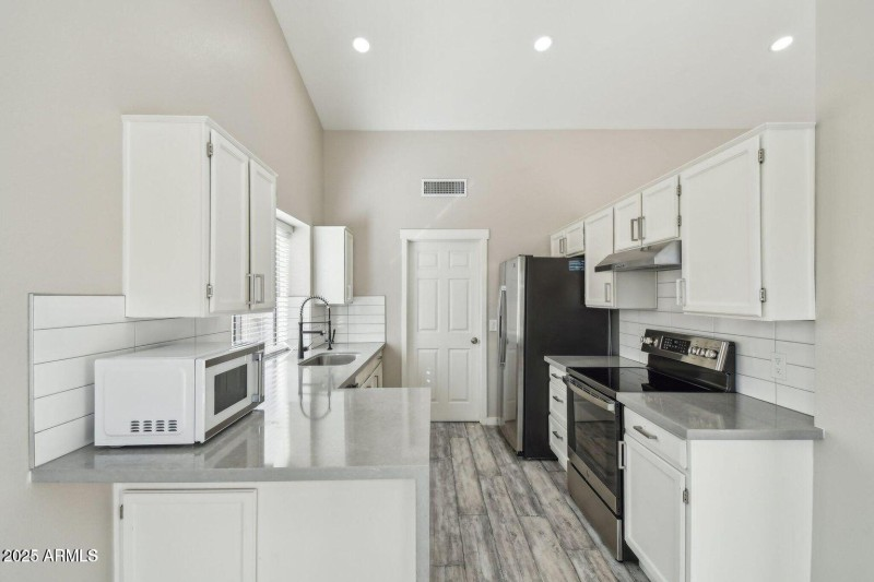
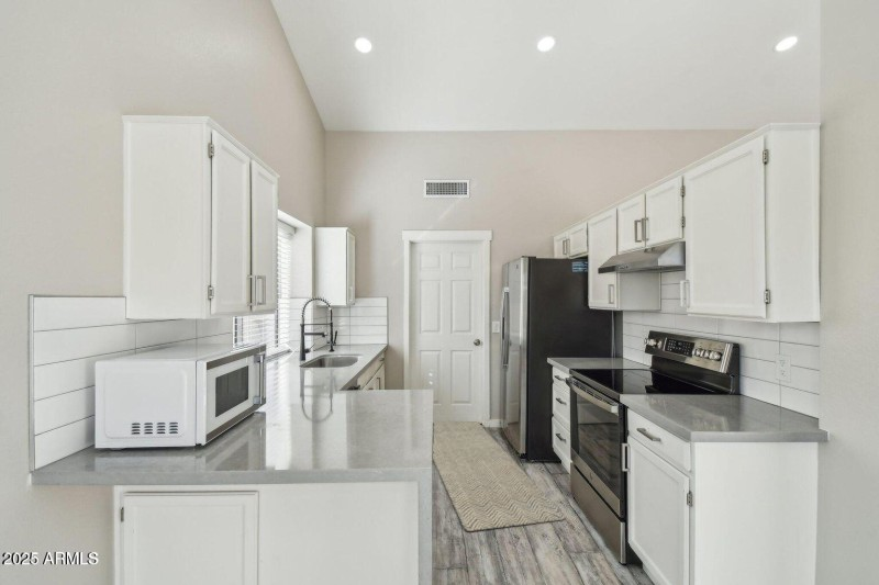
+ rug [432,419,566,532]
